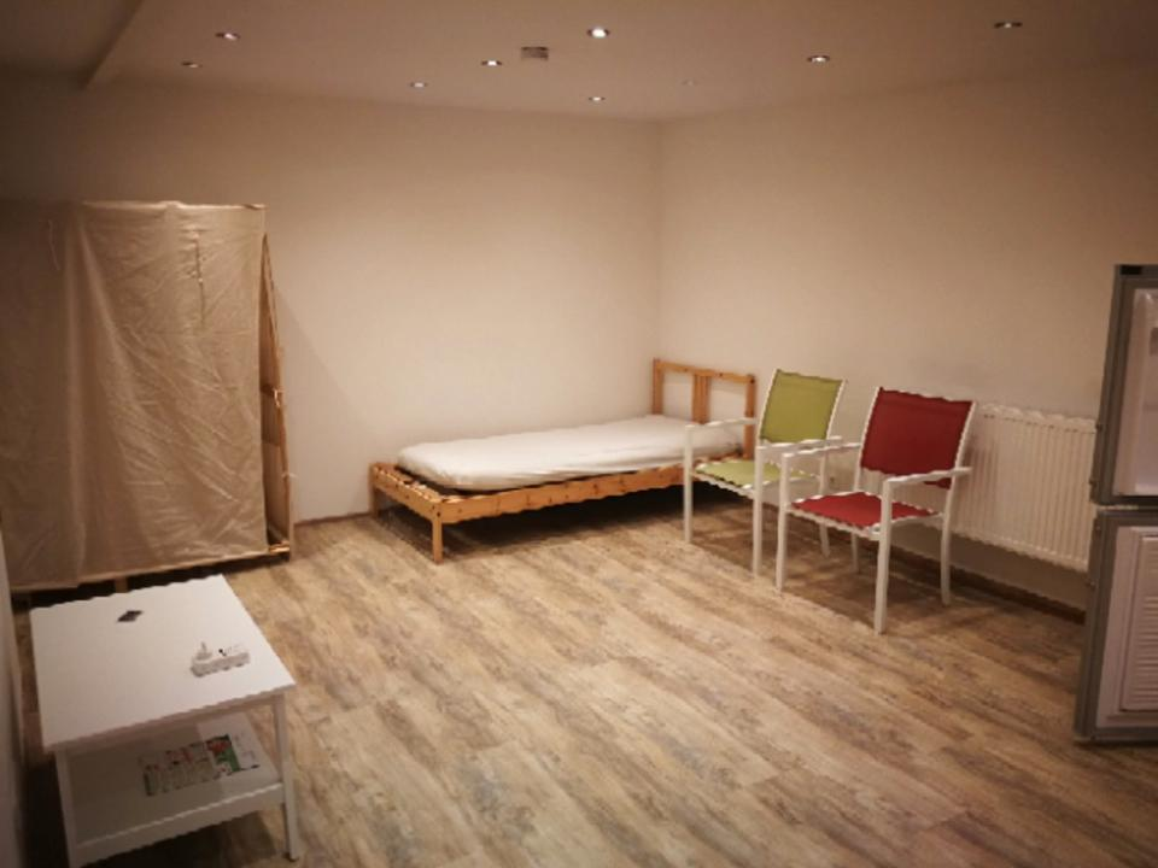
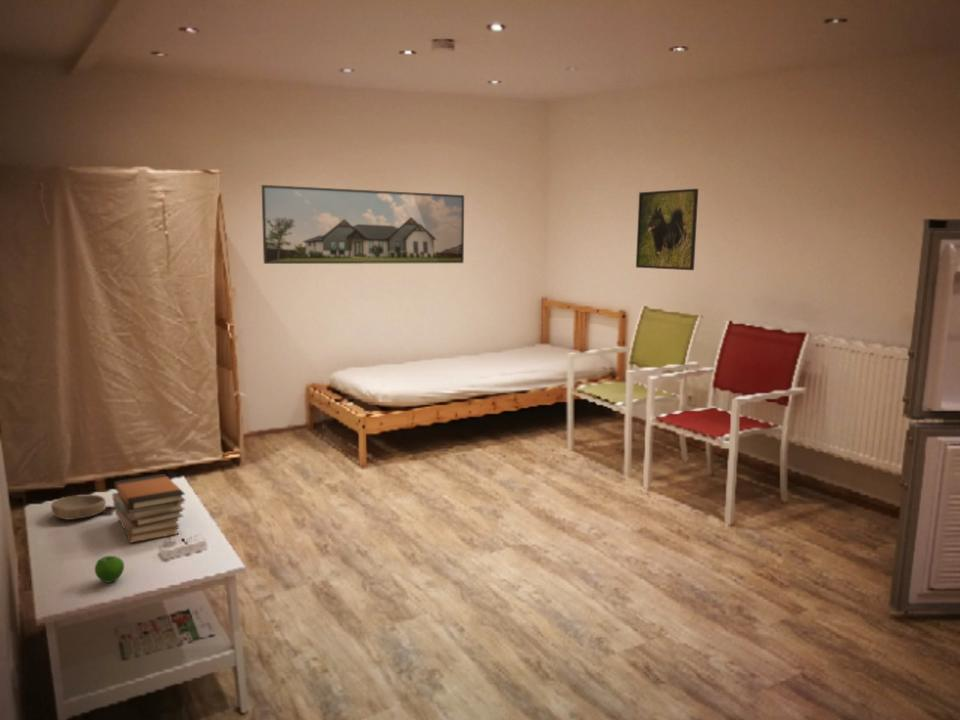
+ apple [94,555,125,584]
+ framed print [635,188,699,271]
+ bowl [50,494,107,521]
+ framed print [261,184,465,265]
+ book stack [111,473,186,544]
